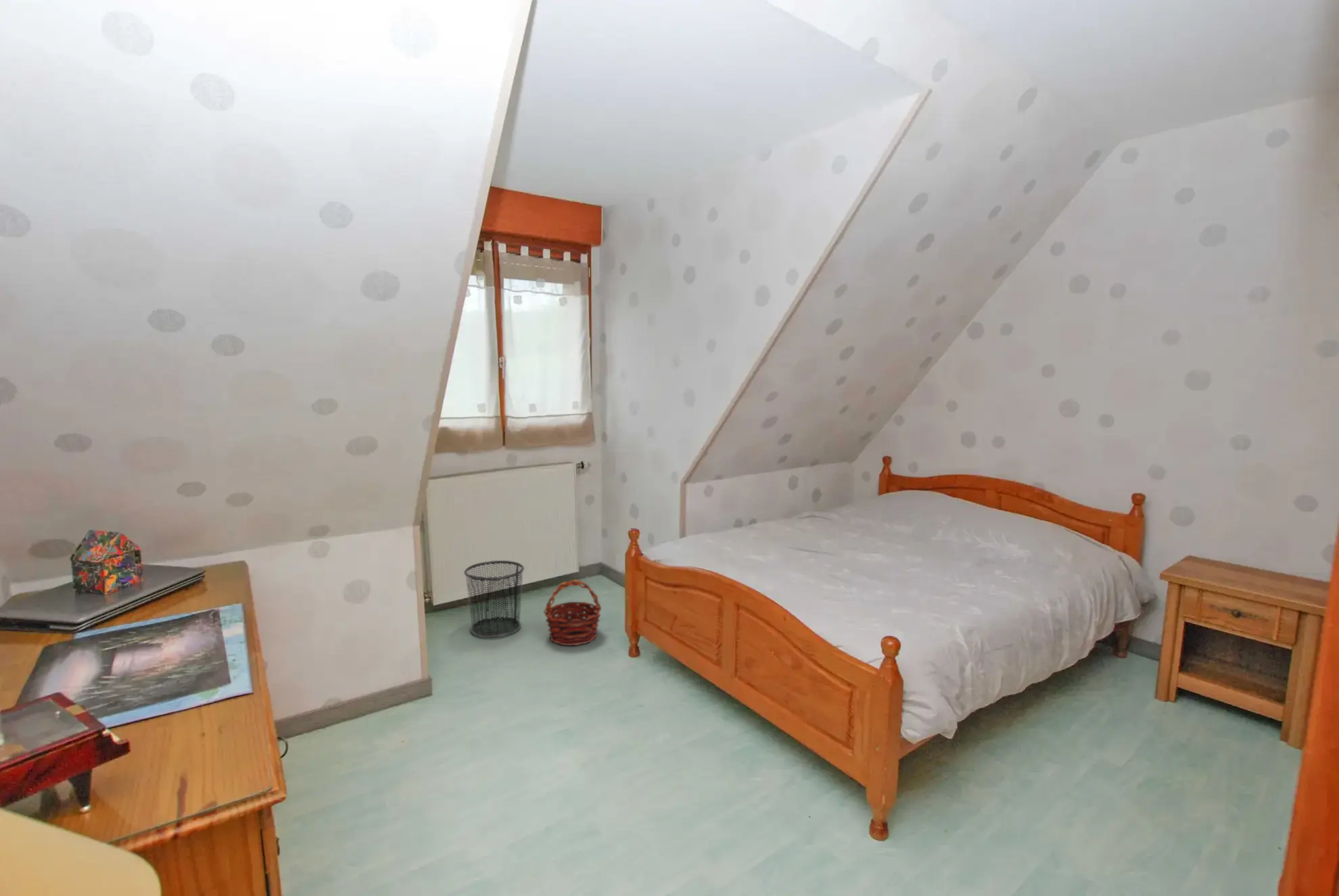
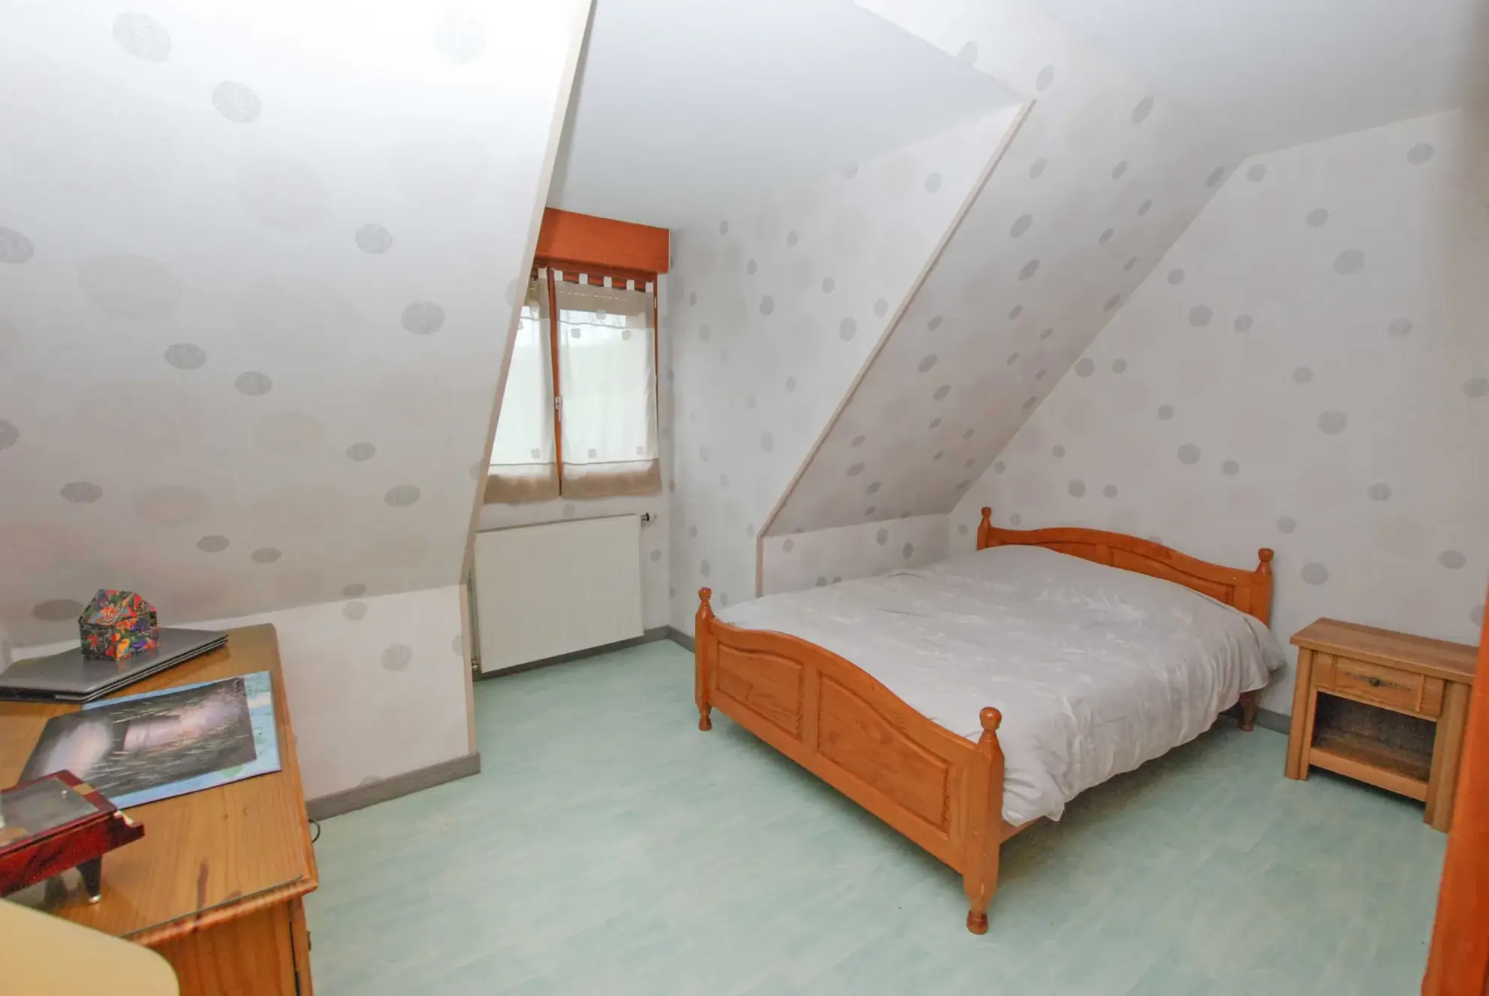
- basket [543,579,602,646]
- waste bin [463,560,525,638]
